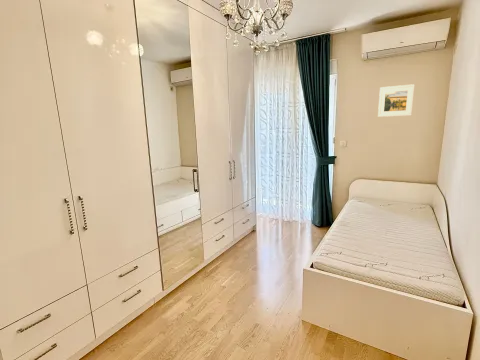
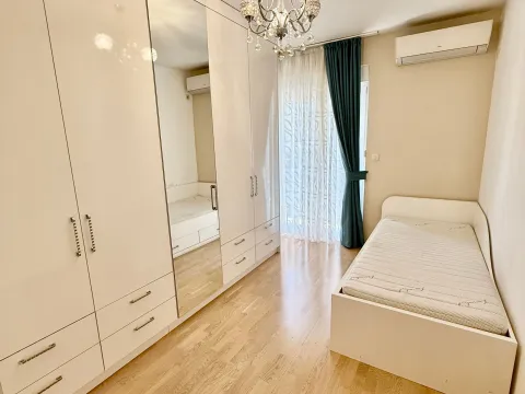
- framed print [377,83,415,118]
